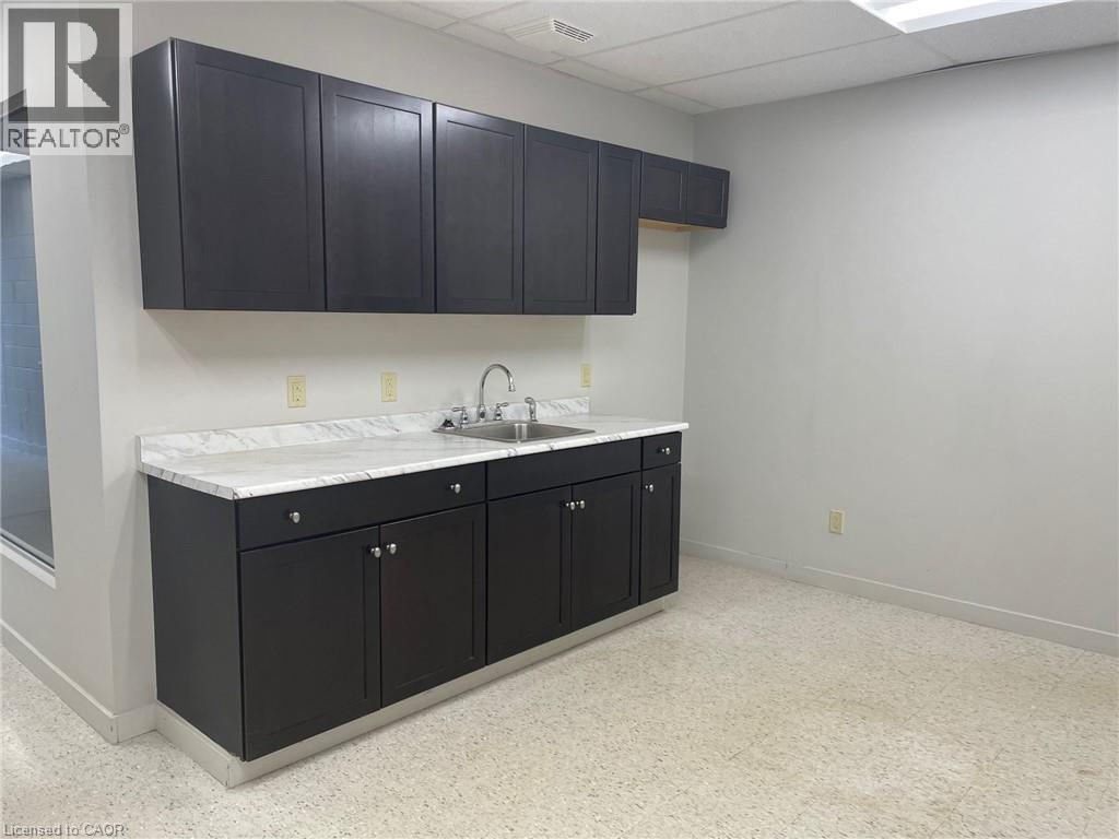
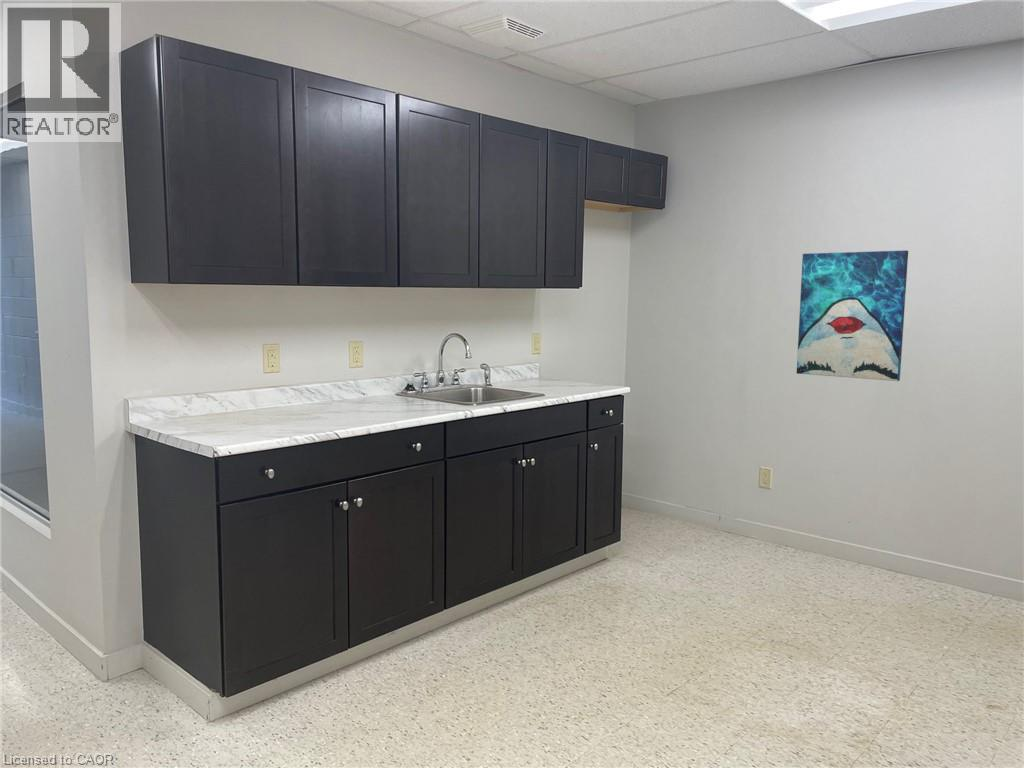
+ wall art [796,249,909,382]
